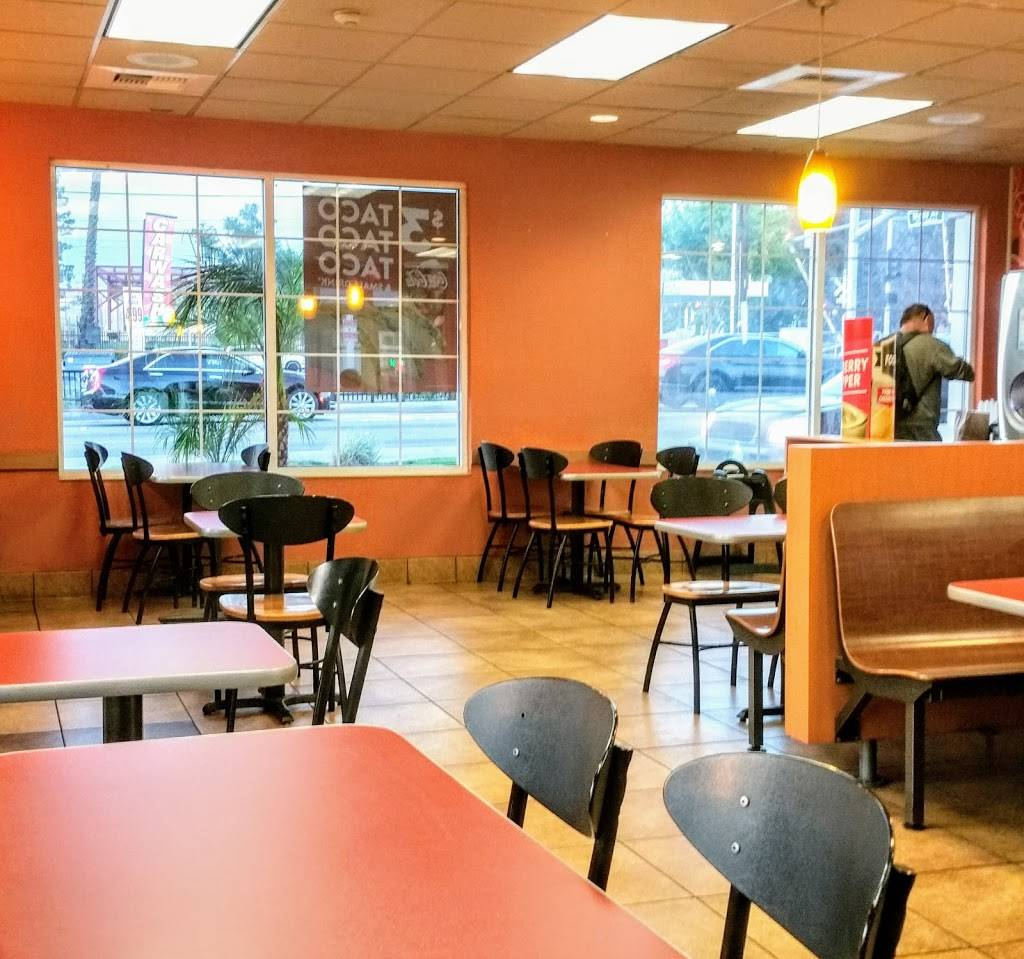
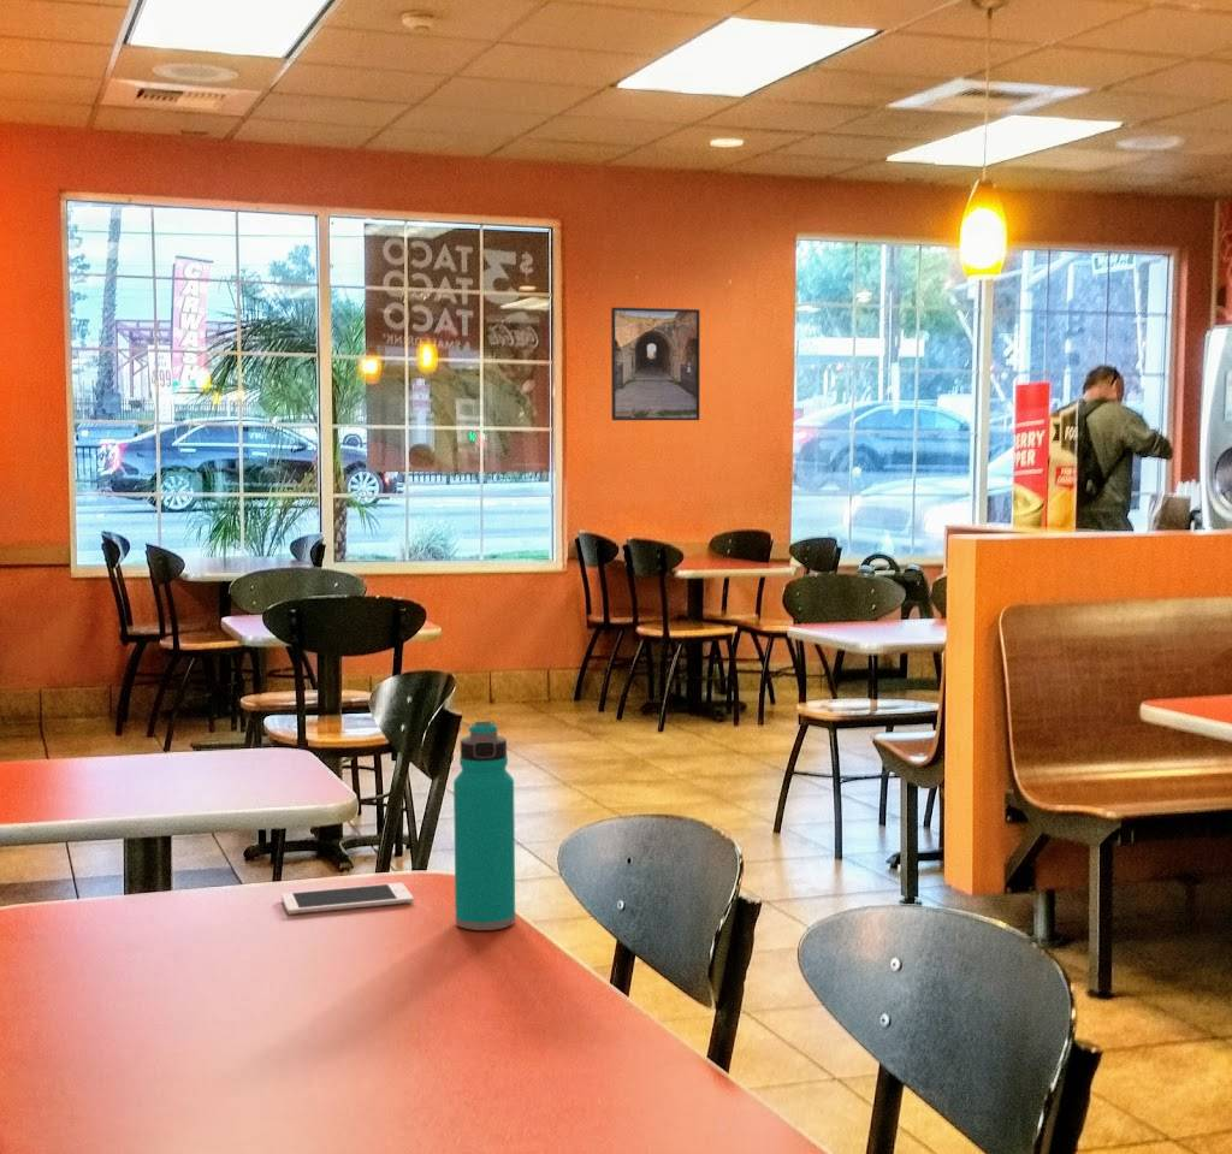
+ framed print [610,306,701,421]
+ cell phone [280,882,414,916]
+ water bottle [452,721,516,931]
